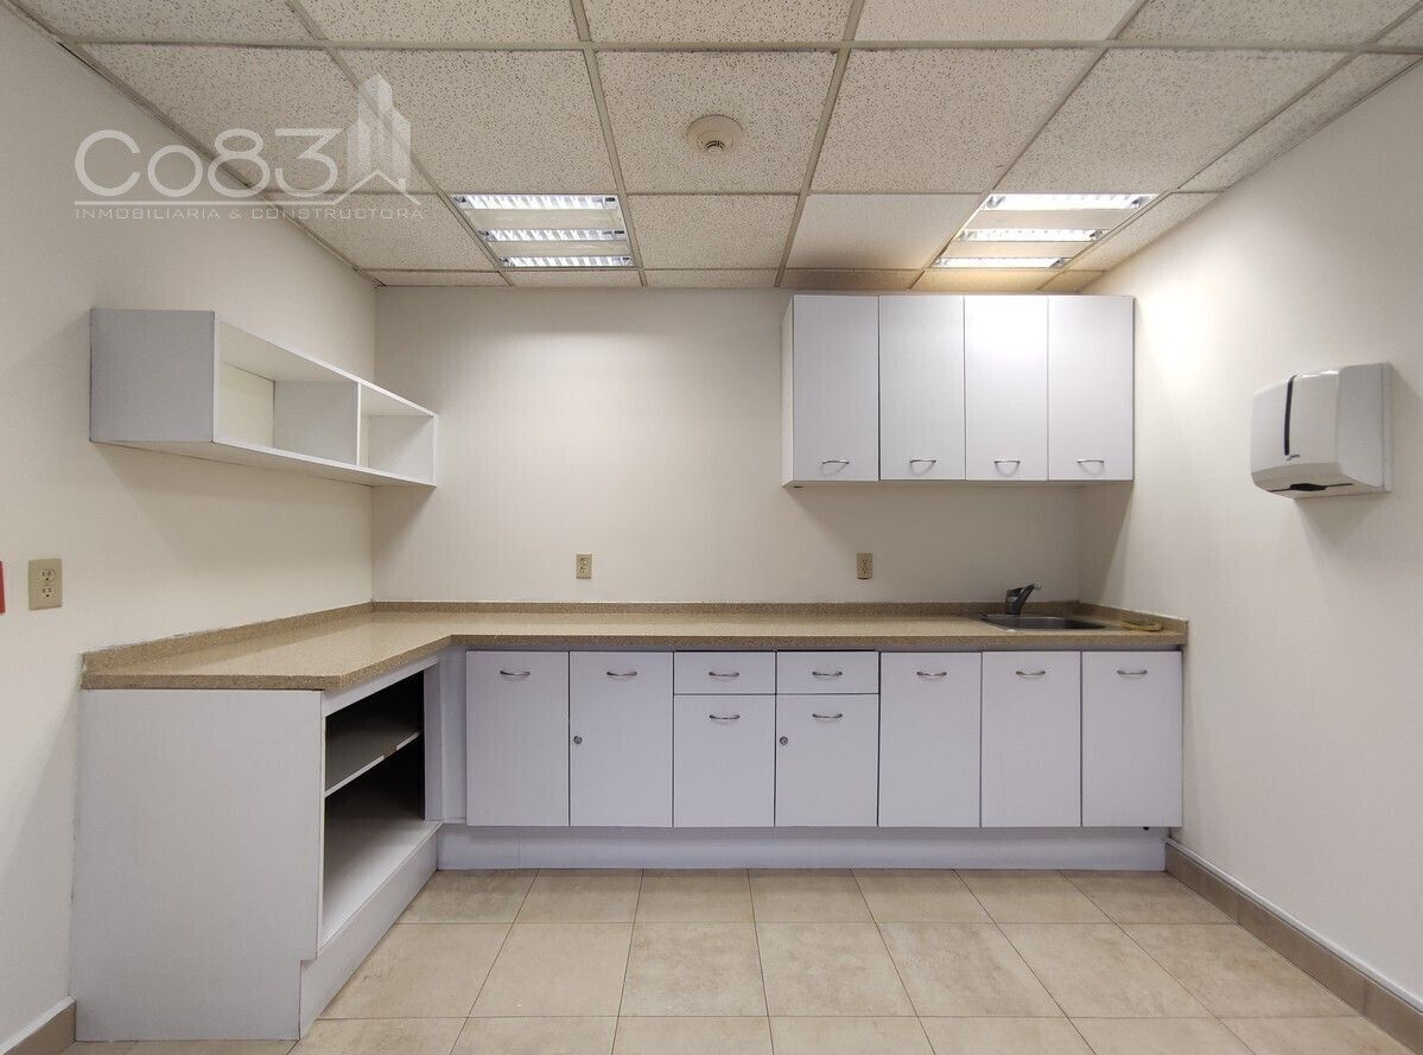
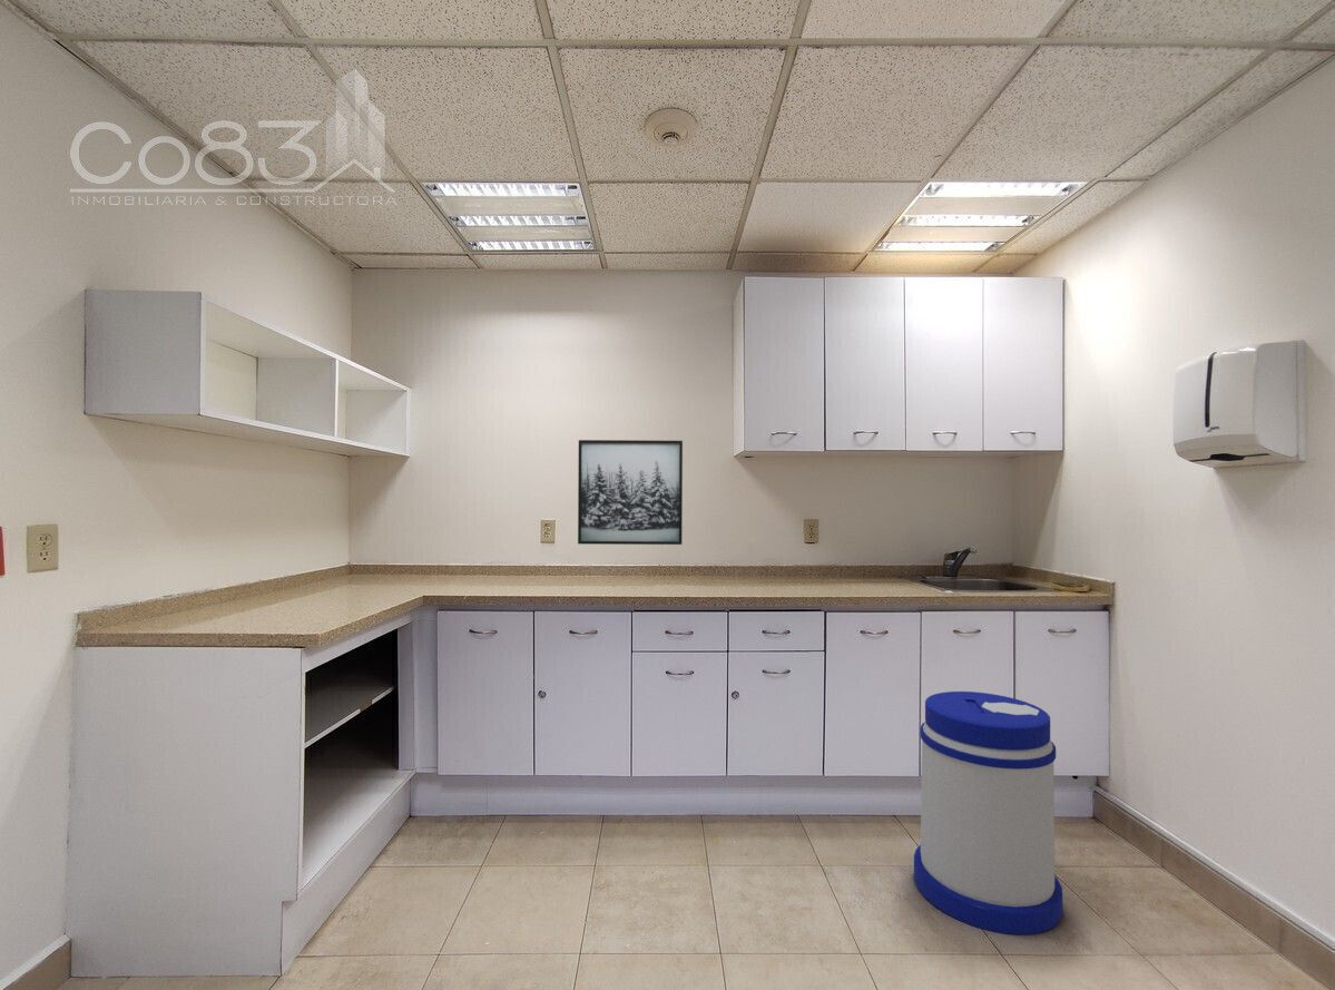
+ wall art [577,439,684,546]
+ trash can [913,690,1063,935]
